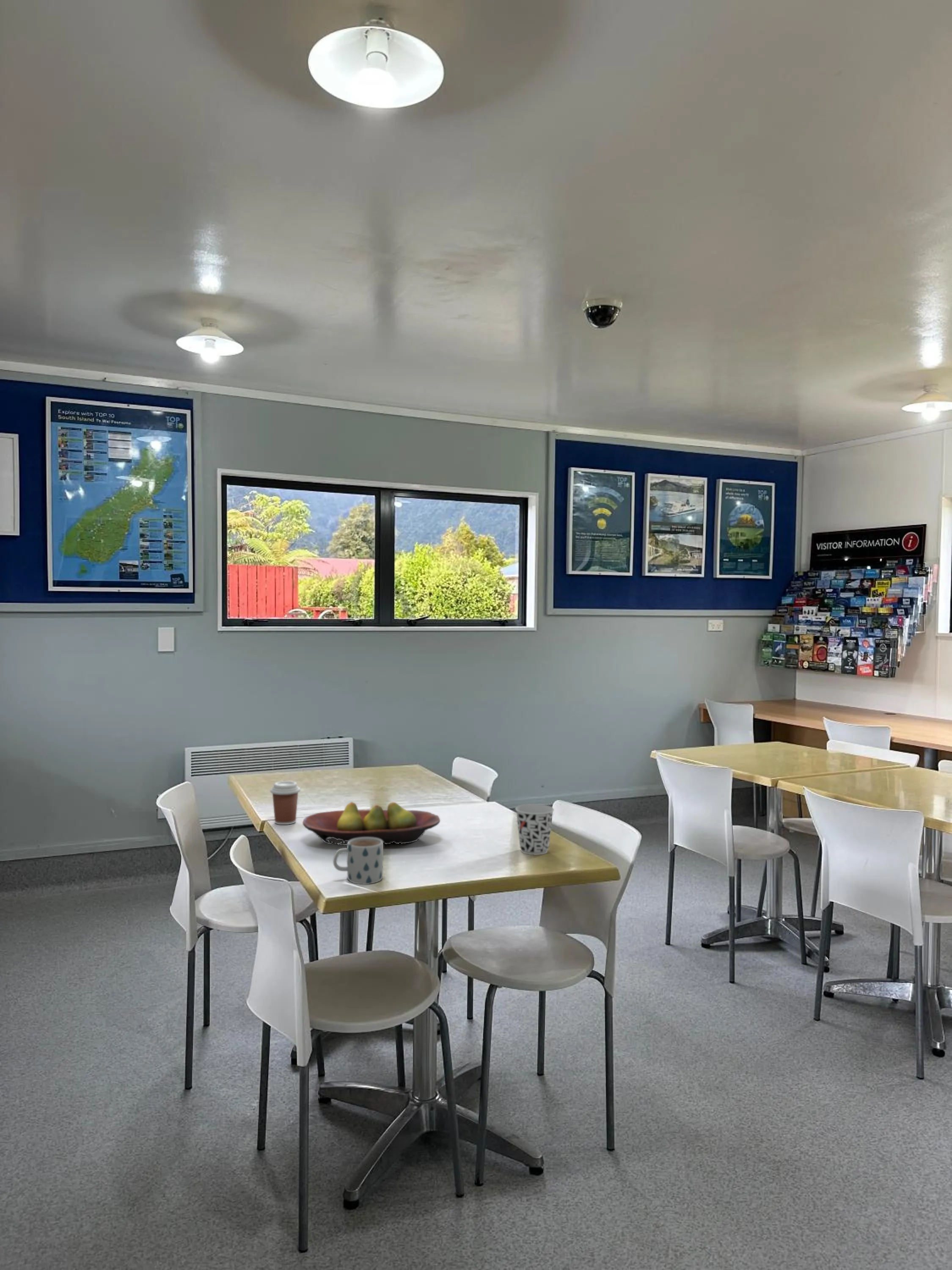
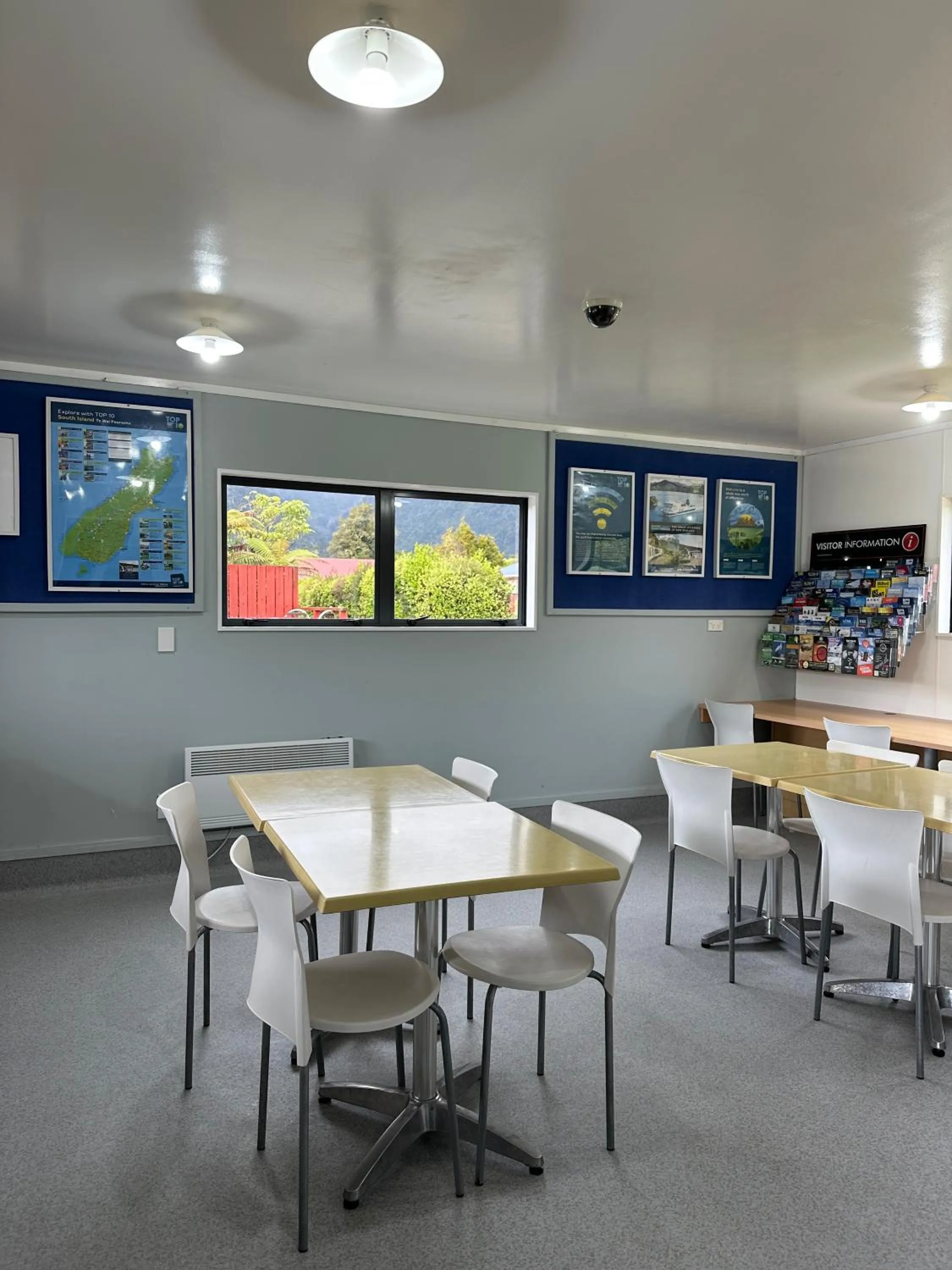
- fruit bowl [302,801,440,846]
- cup [515,803,555,856]
- mug [333,837,384,885]
- coffee cup [270,781,301,825]
